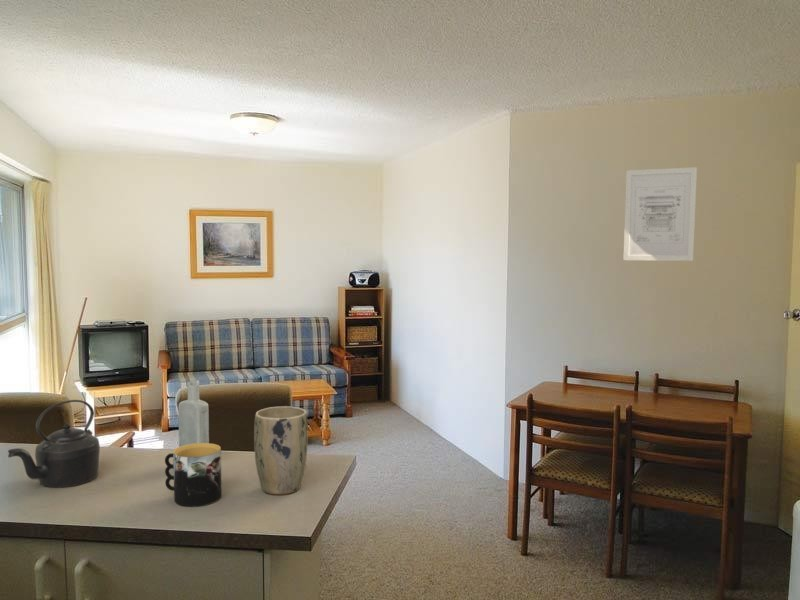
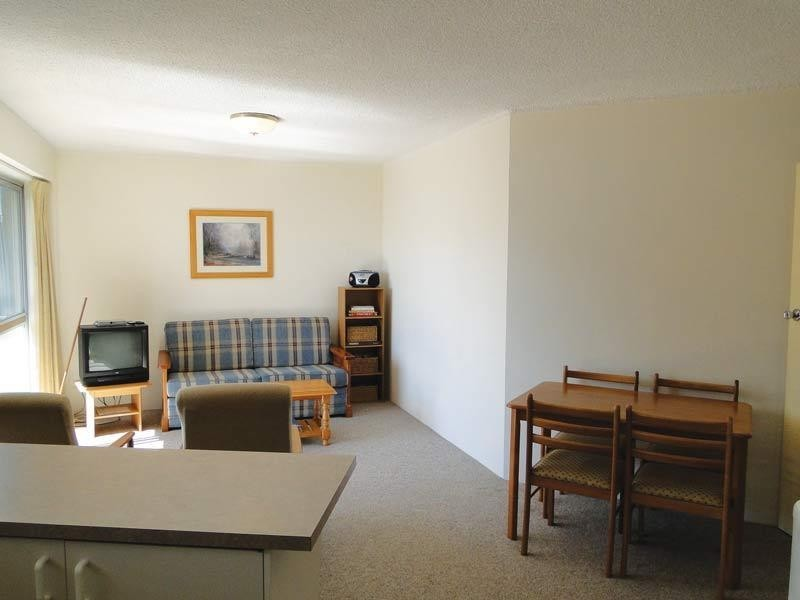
- plant pot [253,405,309,496]
- kettle [7,399,101,488]
- bottle [178,379,210,447]
- wall art [623,166,698,262]
- mug [164,442,223,508]
